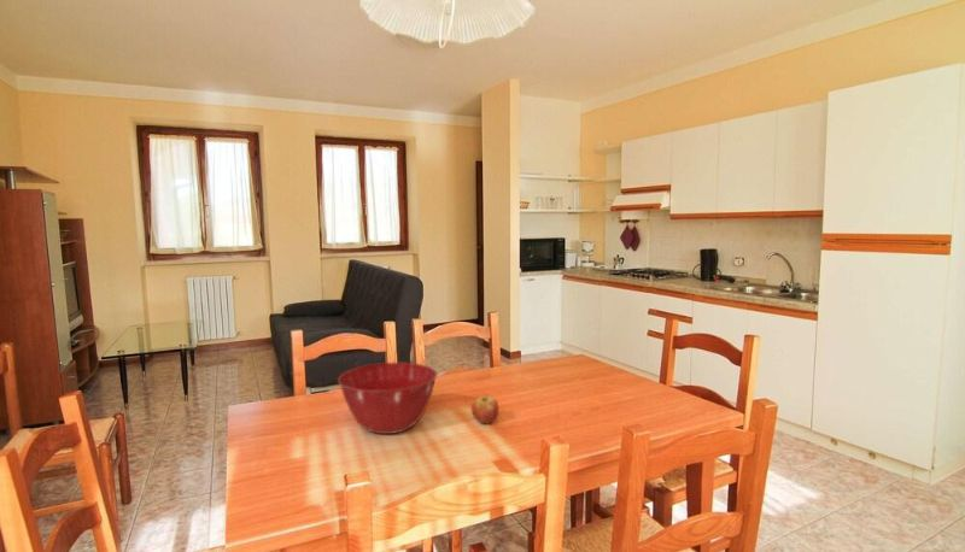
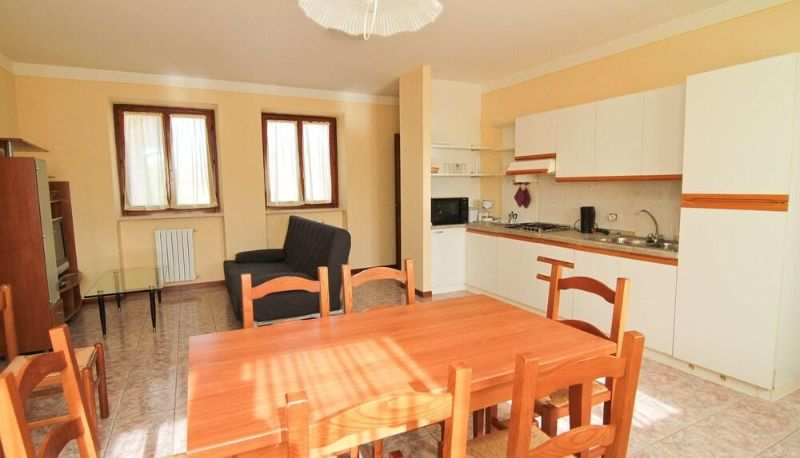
- fruit [470,395,501,424]
- mixing bowl [337,362,438,435]
